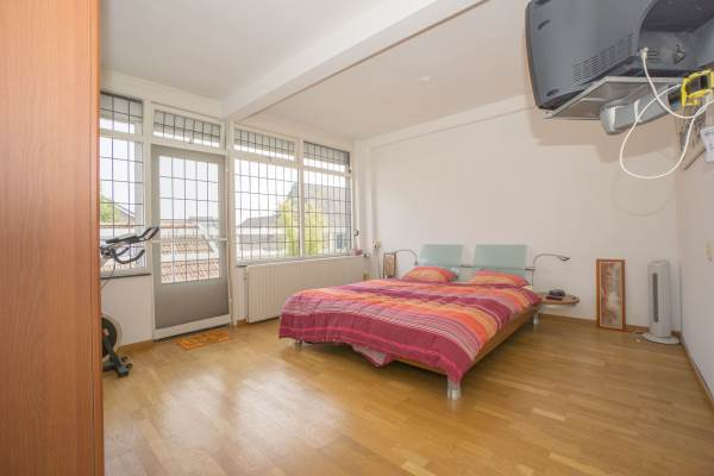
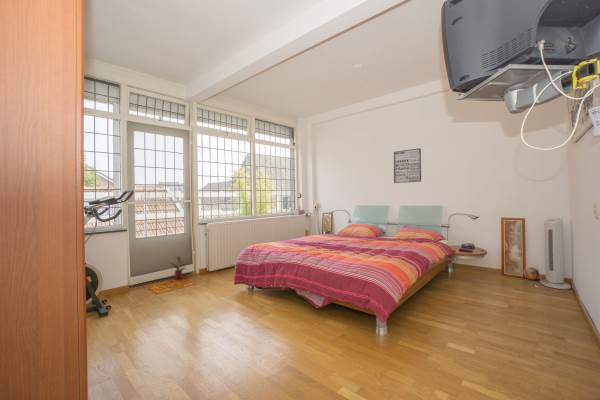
+ decorative ball [522,262,543,283]
+ wall art [393,147,422,184]
+ potted plant [168,254,189,280]
